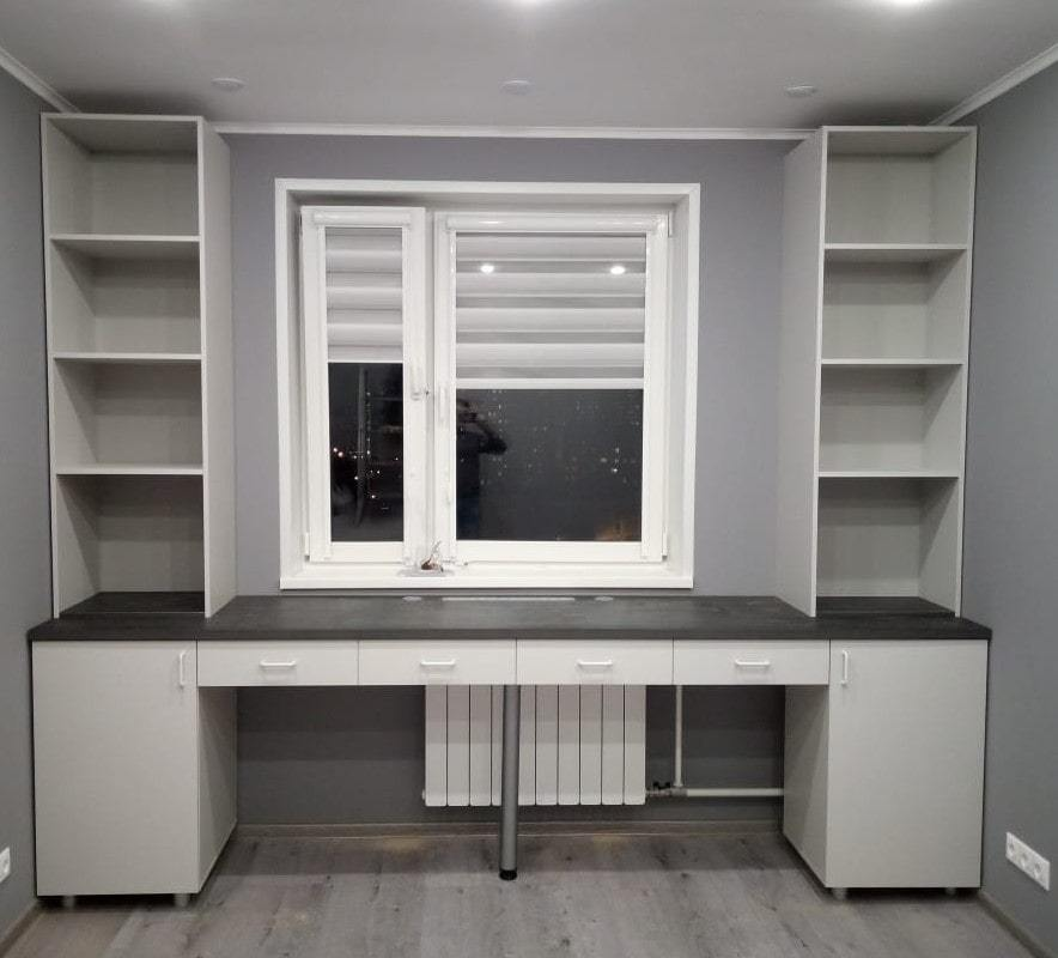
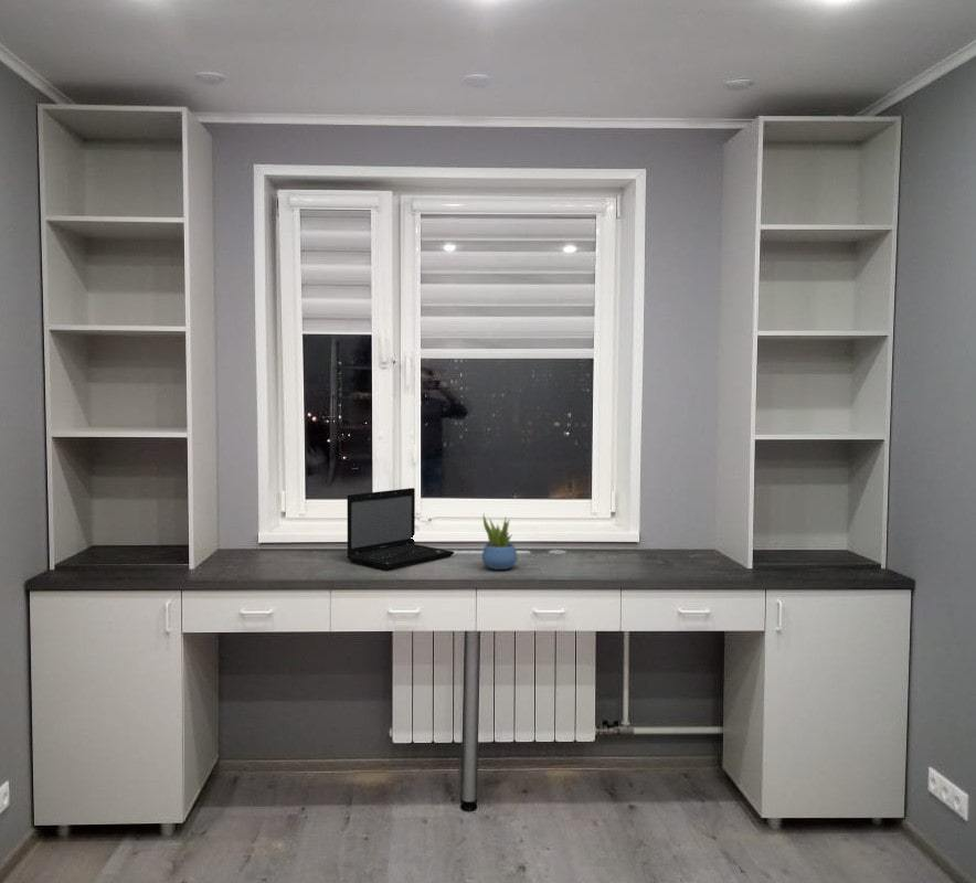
+ laptop [346,487,455,571]
+ succulent plant [481,513,519,571]
